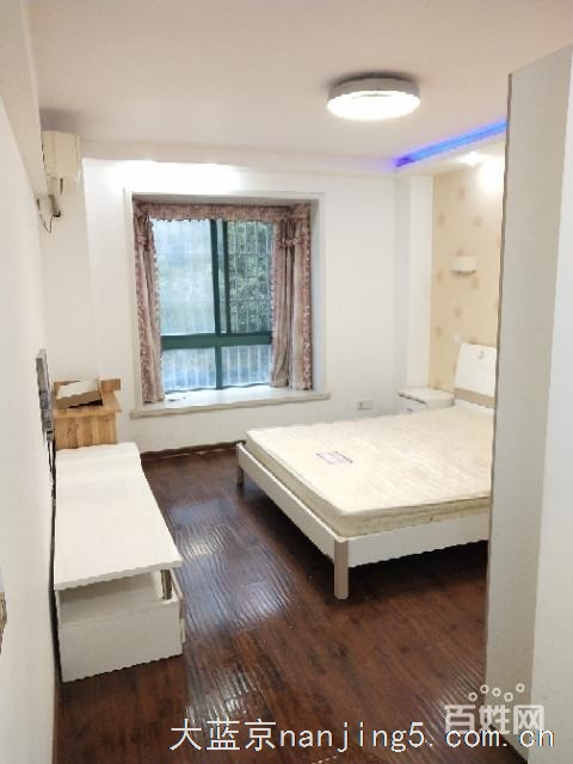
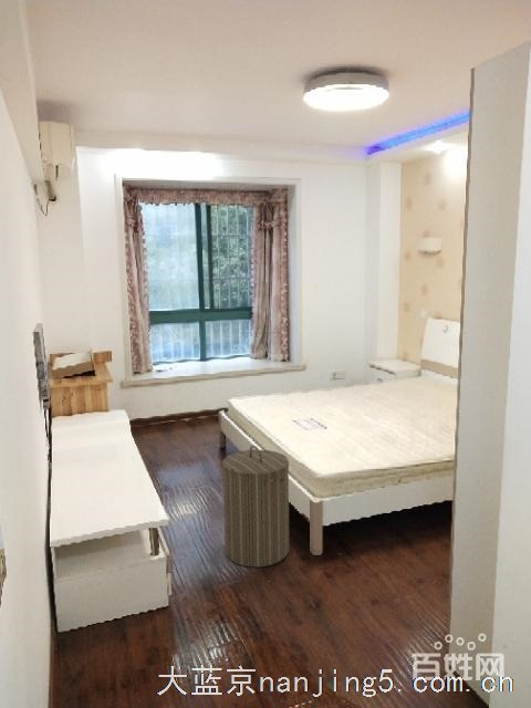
+ laundry hamper [221,445,290,569]
